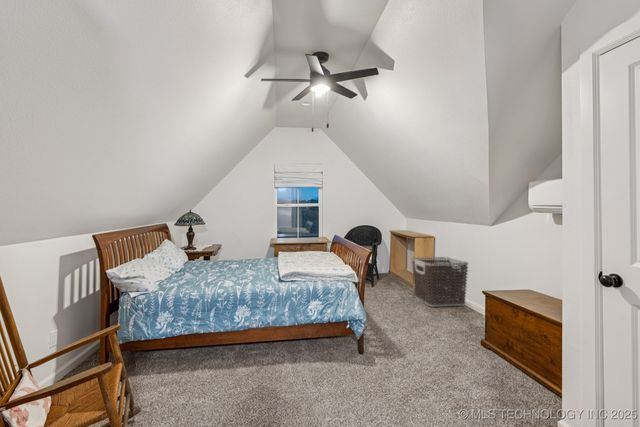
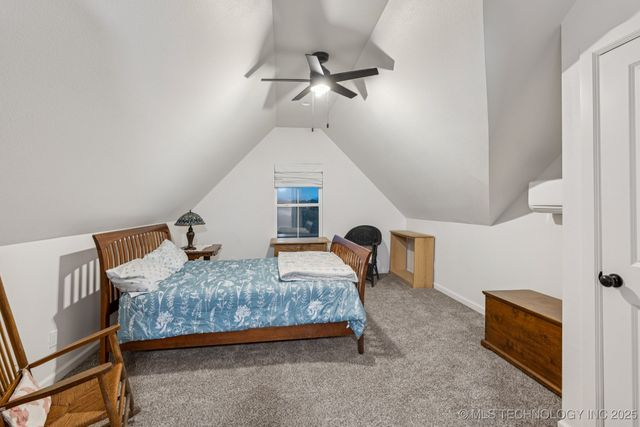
- clothes hamper [411,256,469,308]
